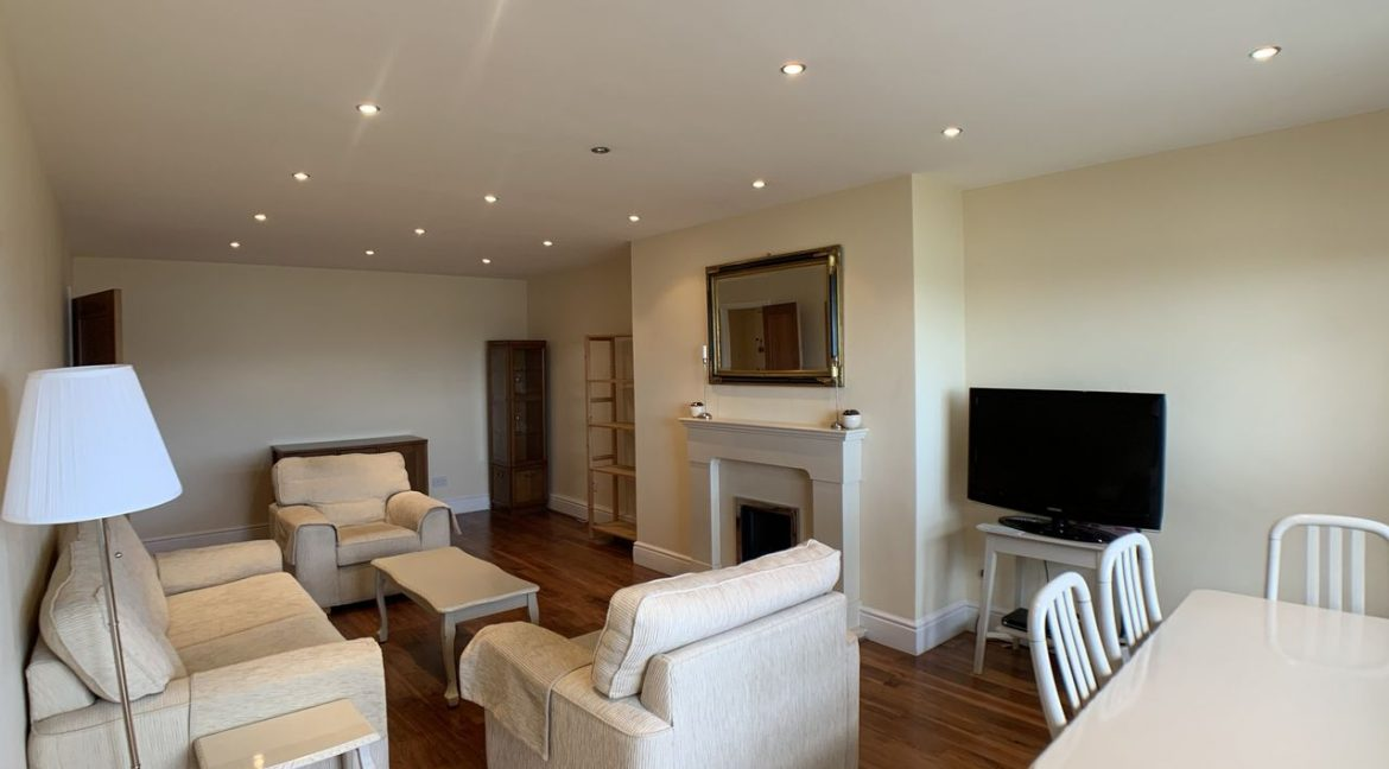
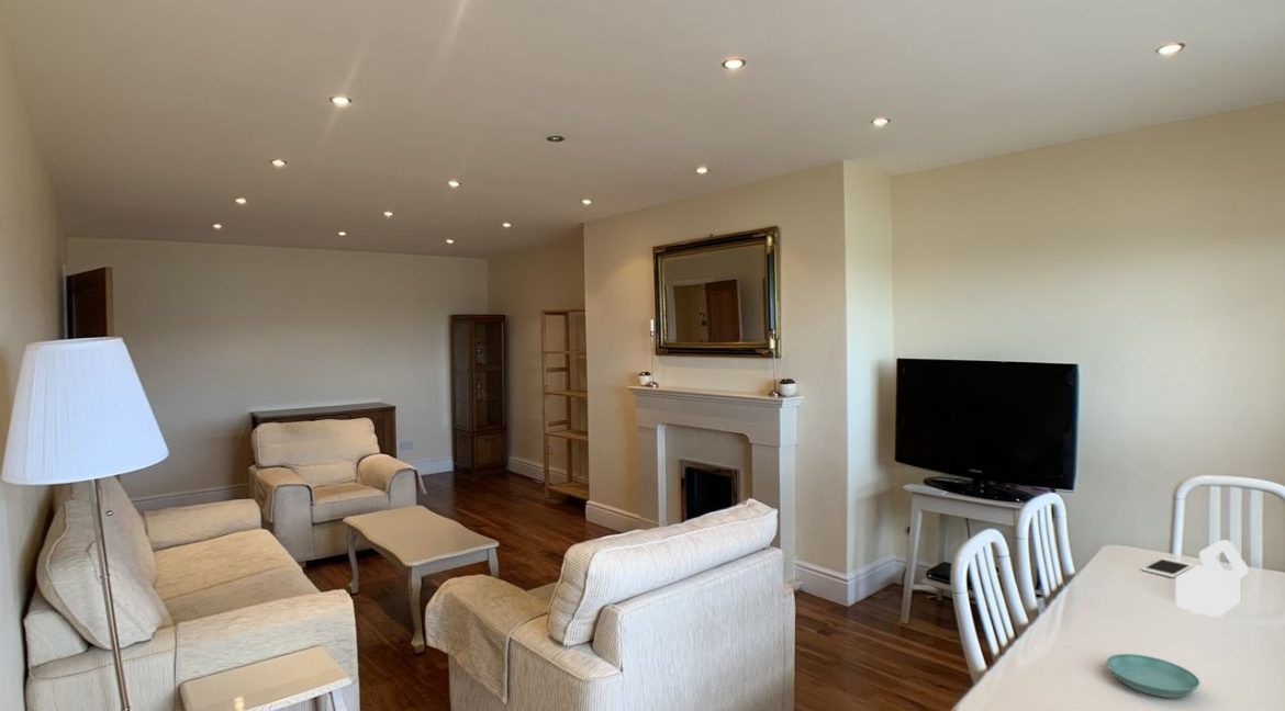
+ box [1175,539,1250,618]
+ saucer [1105,653,1202,699]
+ cell phone [1140,556,1195,578]
